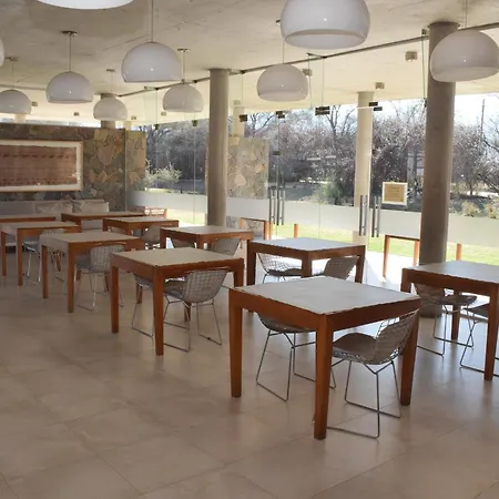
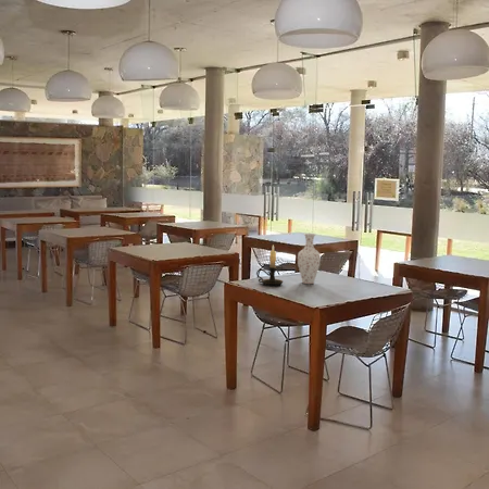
+ candle holder [255,243,284,287]
+ vase [297,233,322,285]
